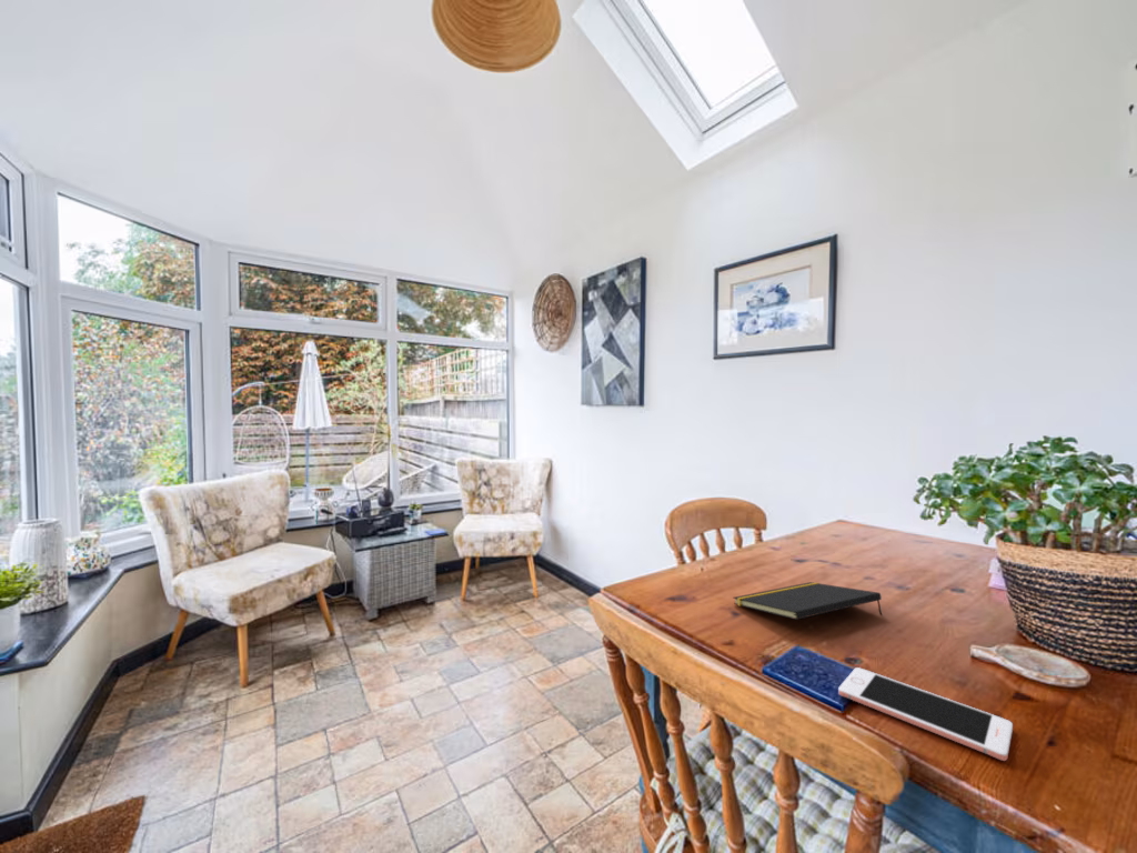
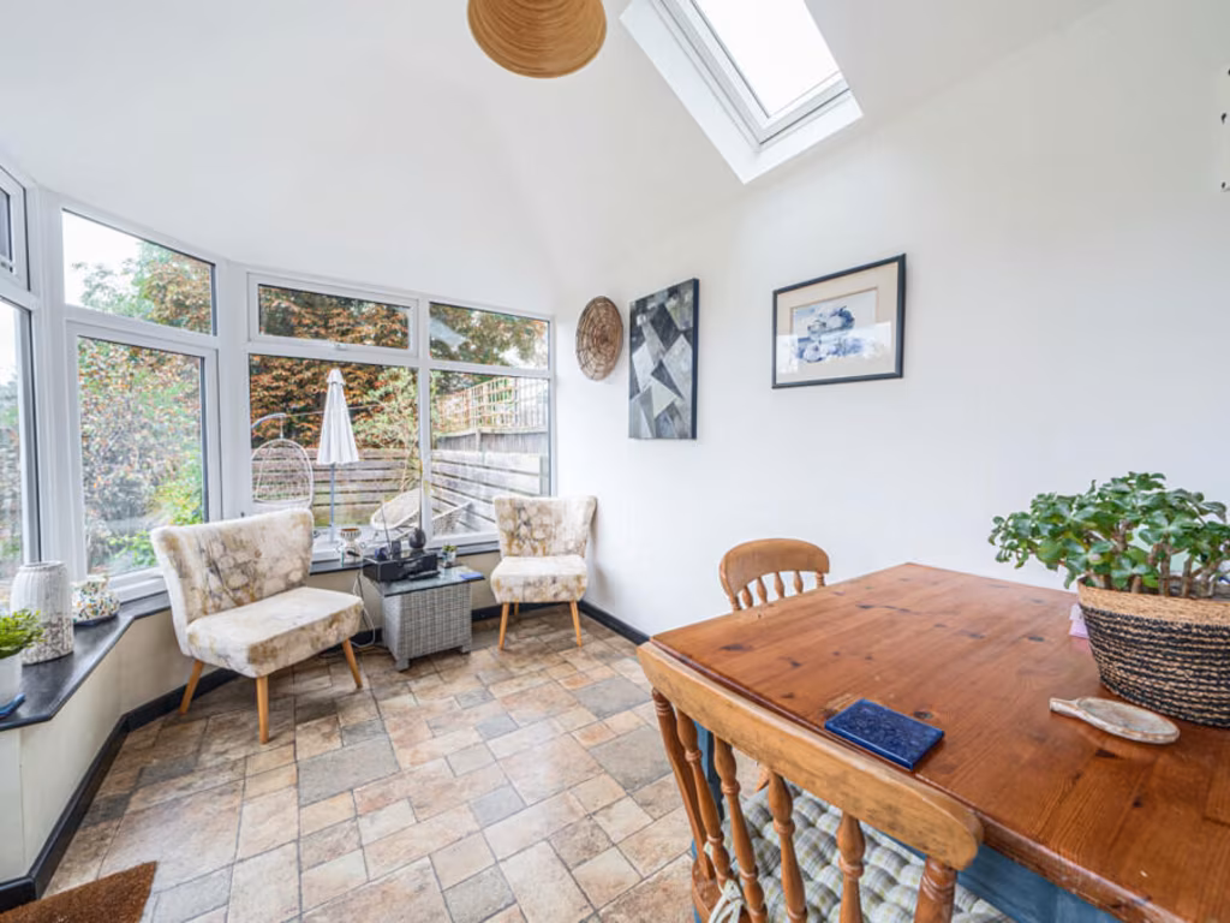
- notepad [732,581,883,621]
- cell phone [837,666,1014,762]
